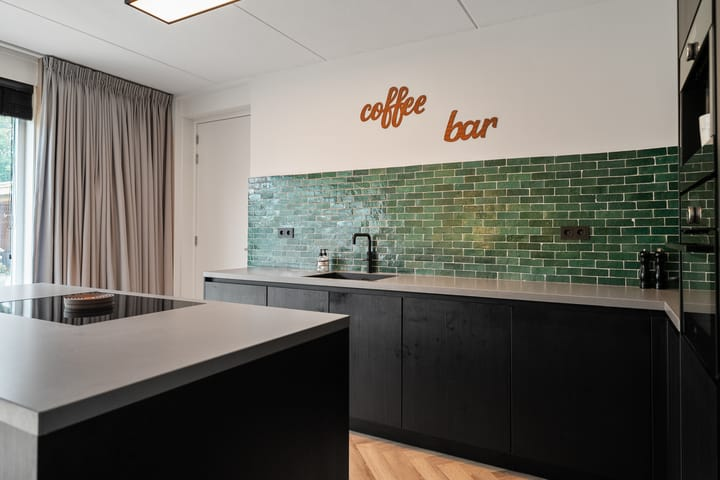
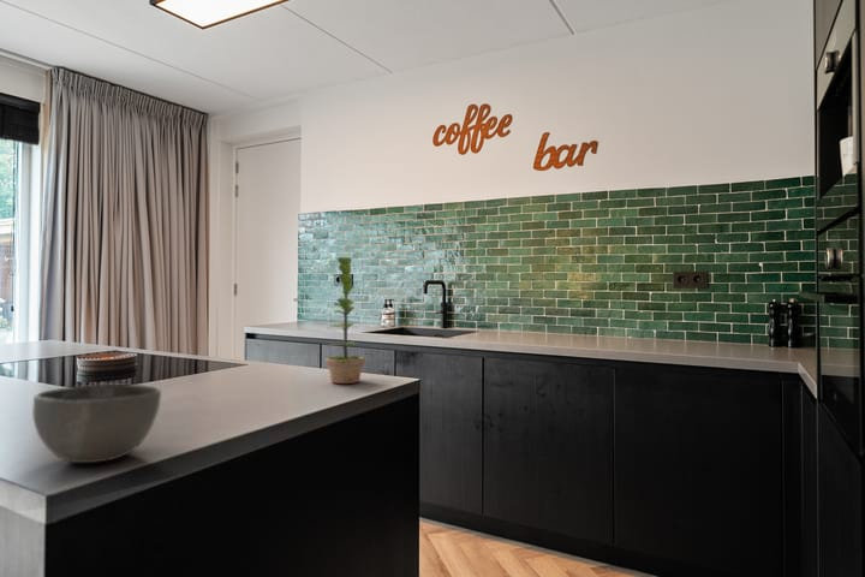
+ plant [324,256,366,385]
+ bowl [31,383,162,464]
